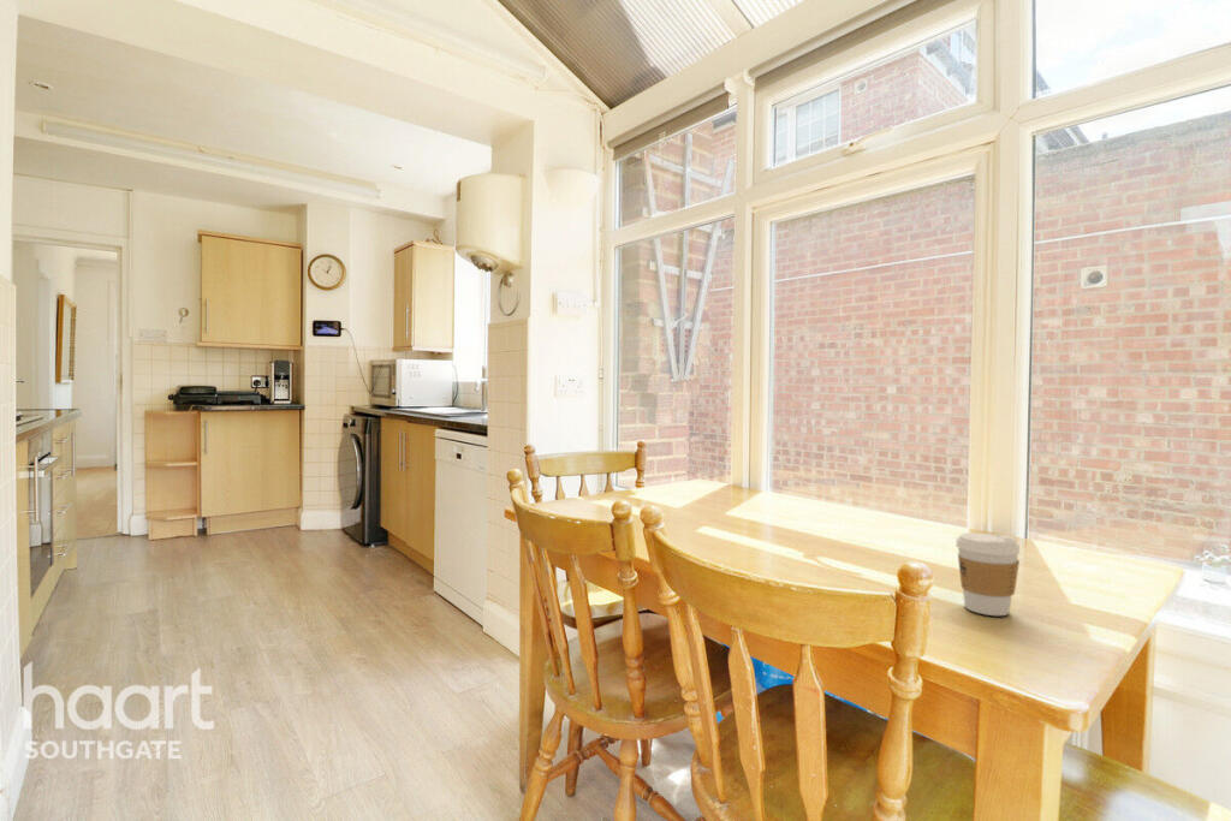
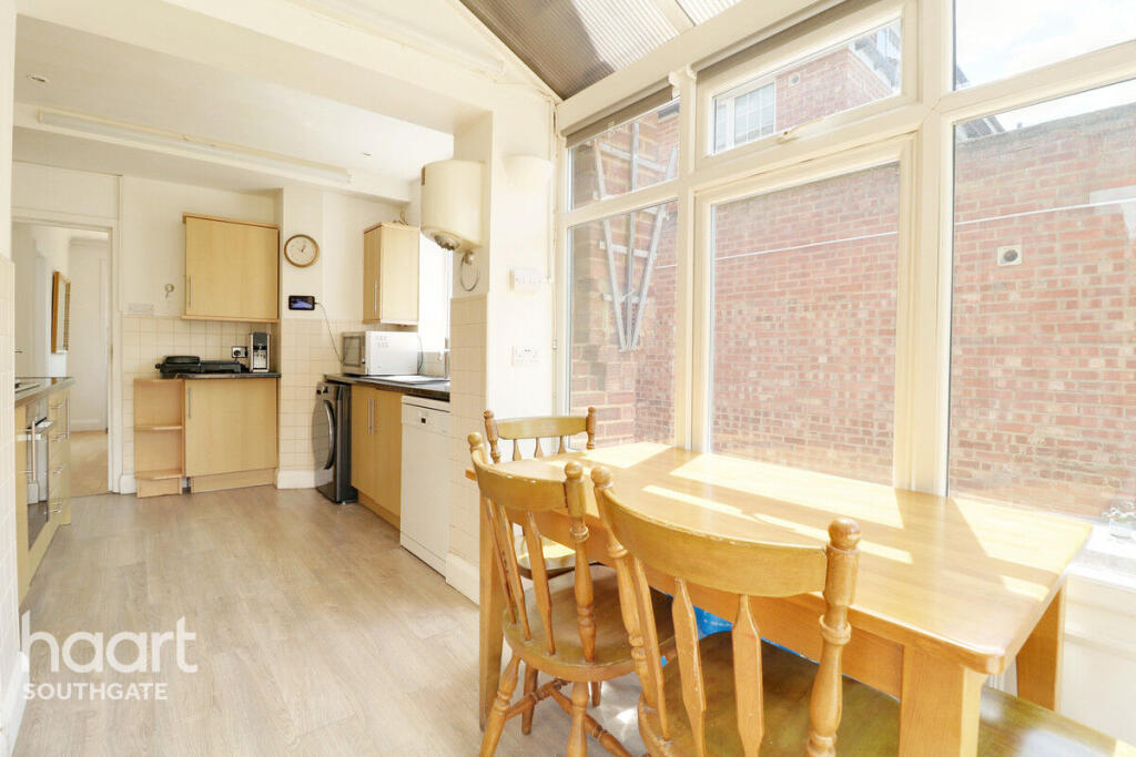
- coffee cup [955,531,1022,617]
